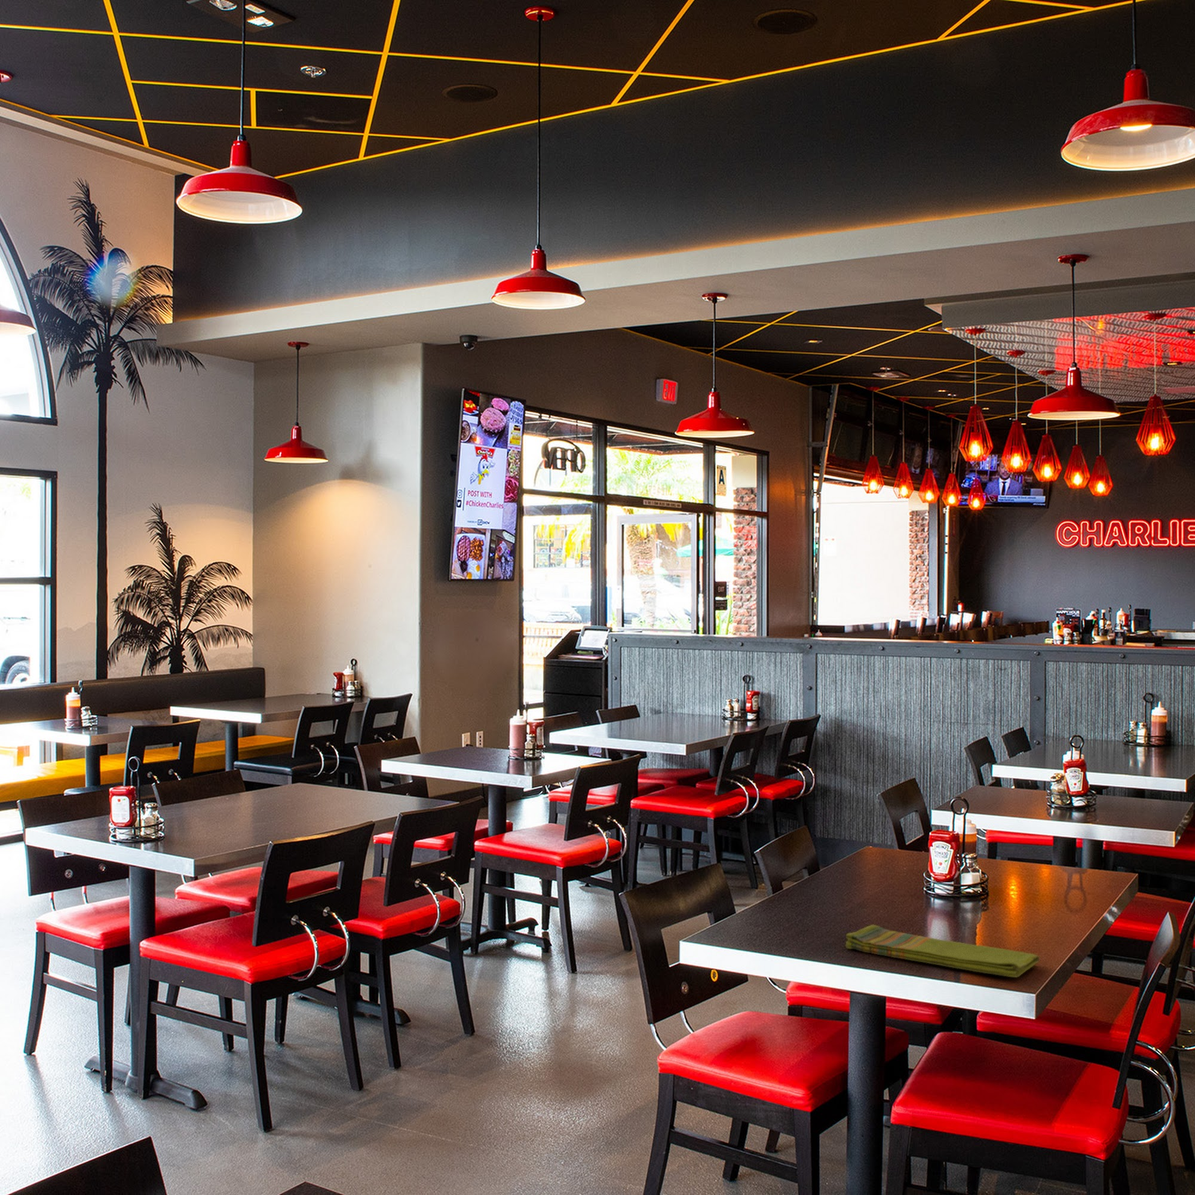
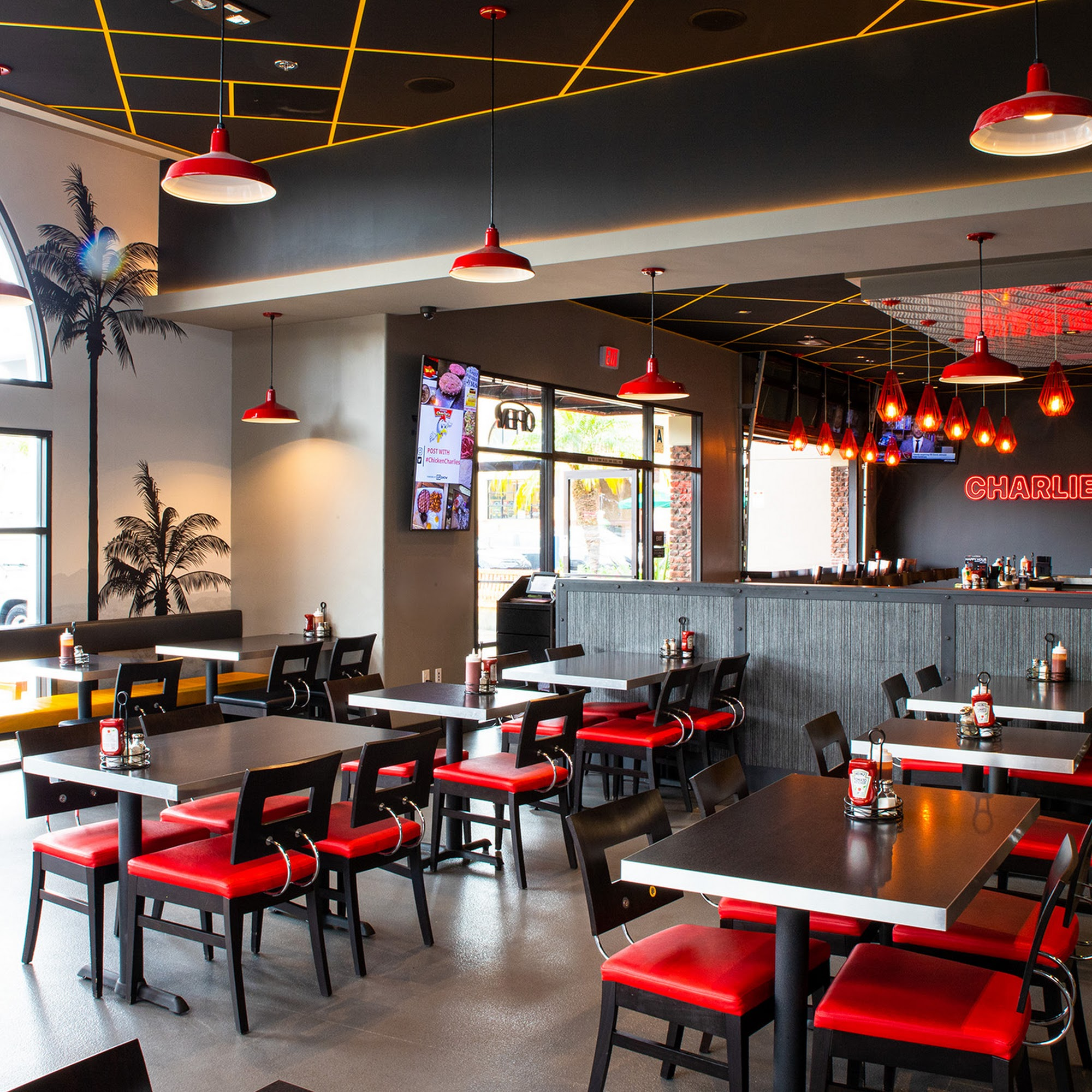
- dish towel [845,925,1040,978]
